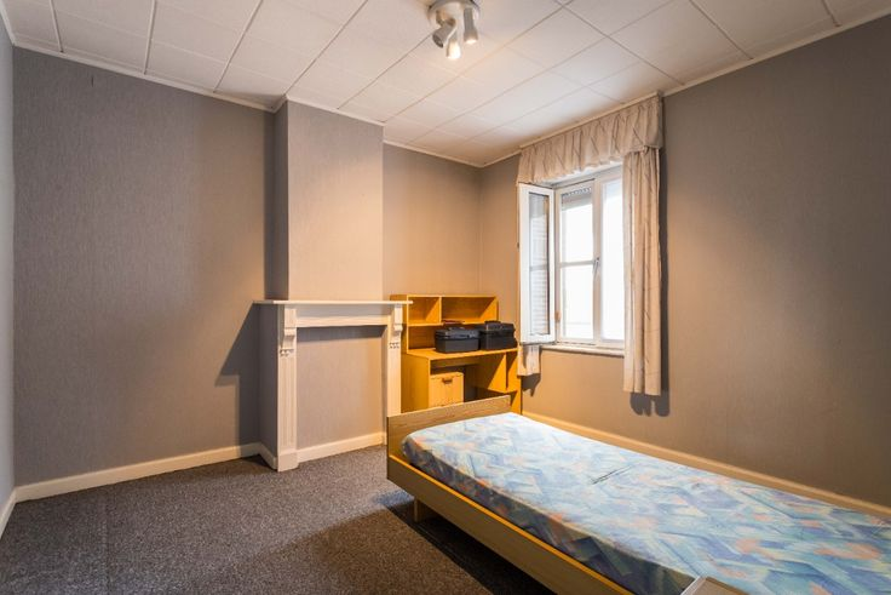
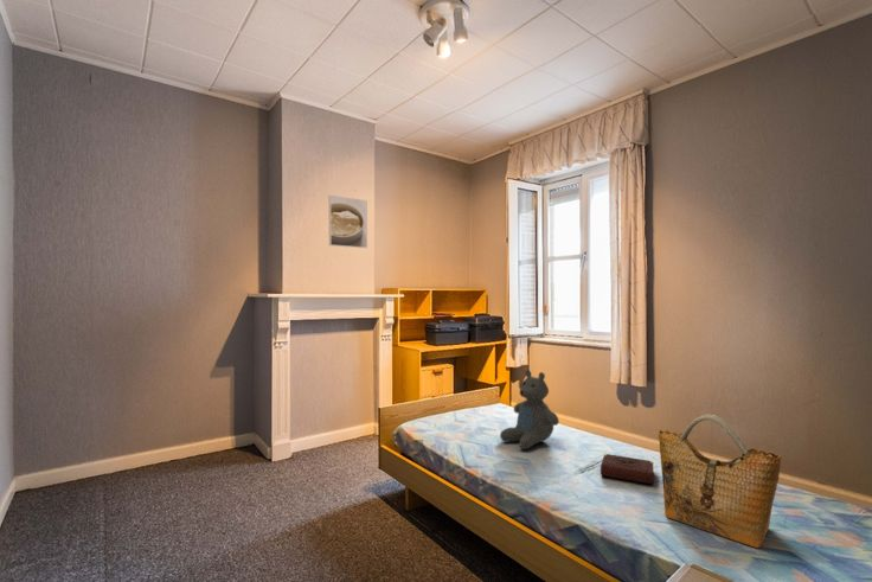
+ book [600,453,655,485]
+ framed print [328,194,368,249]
+ grocery bag [658,414,782,549]
+ teddy bear [499,369,560,450]
